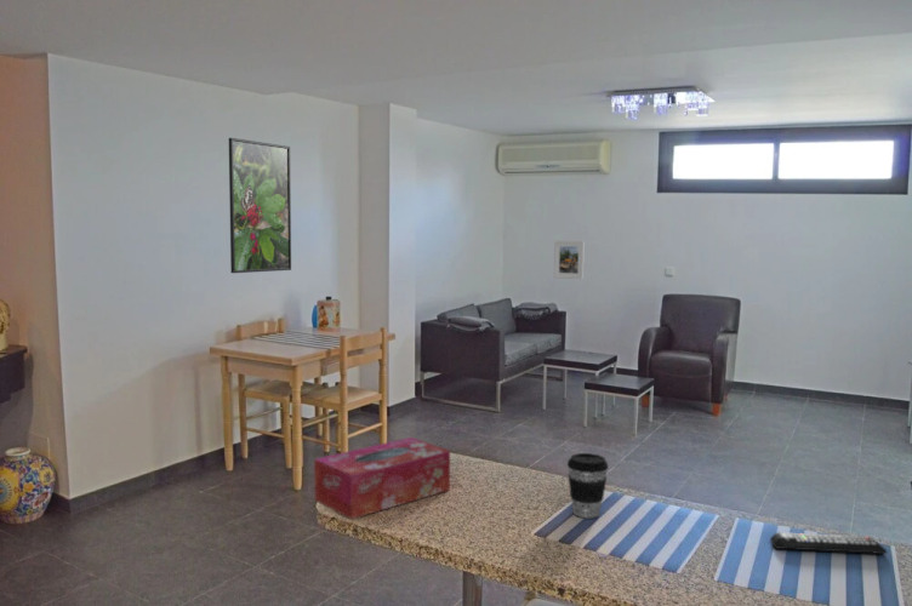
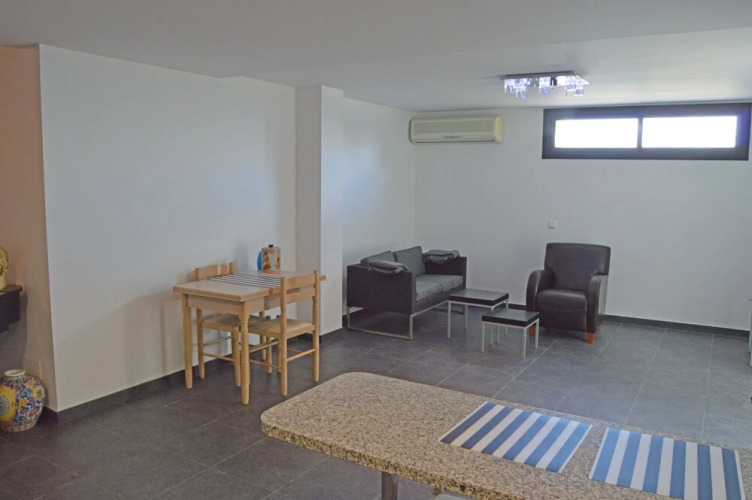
- coffee cup [566,452,610,519]
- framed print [228,137,292,274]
- remote control [769,531,889,555]
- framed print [553,240,586,280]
- tissue box [313,436,451,520]
